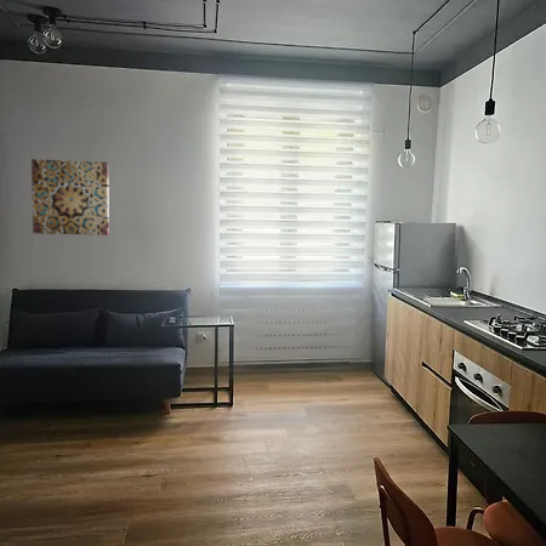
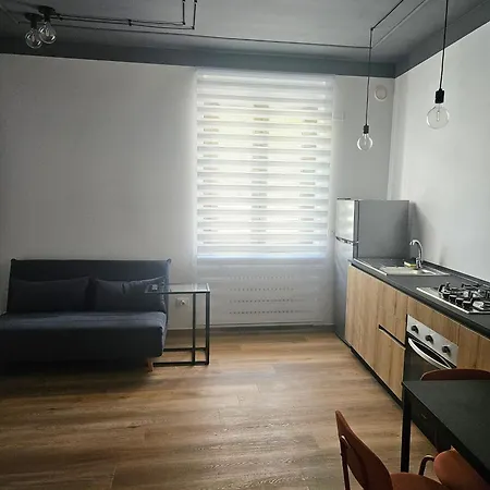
- wall art [30,158,110,237]
